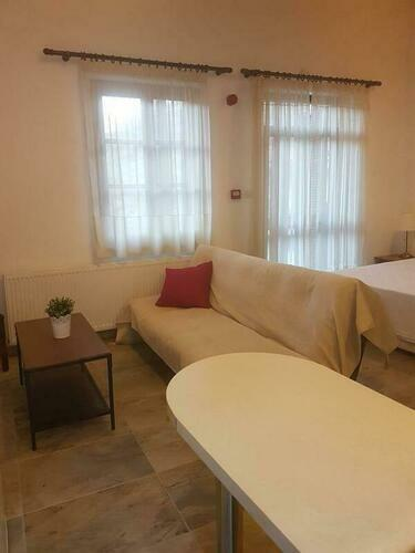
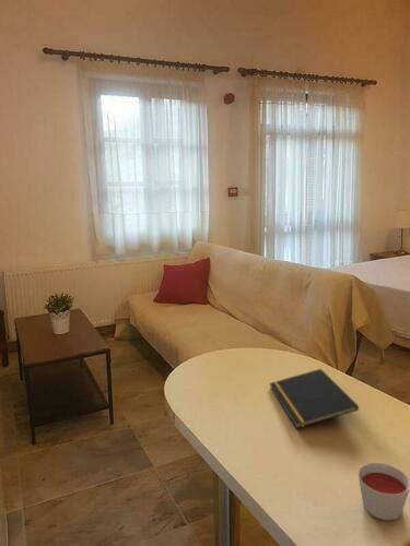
+ candle [358,462,410,521]
+ notepad [268,368,360,429]
